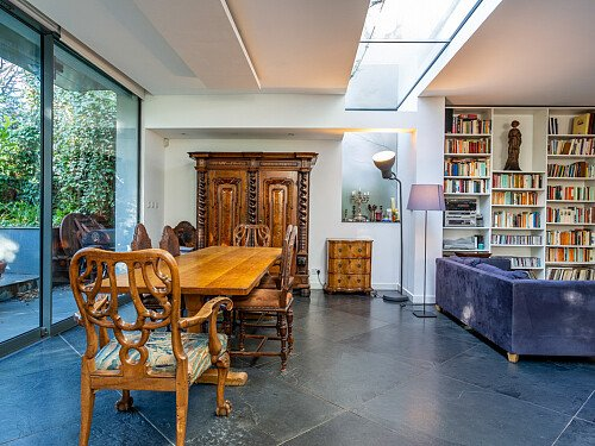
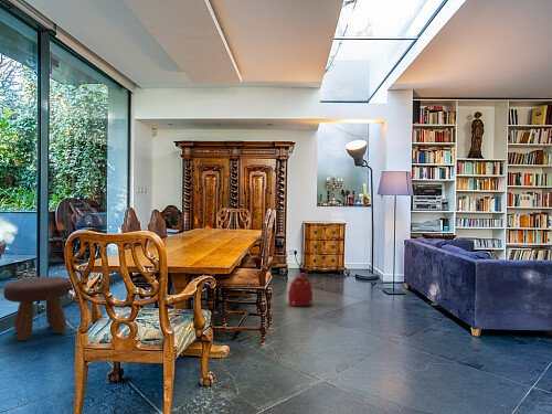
+ footstool [2,275,74,341]
+ backpack [287,272,314,308]
